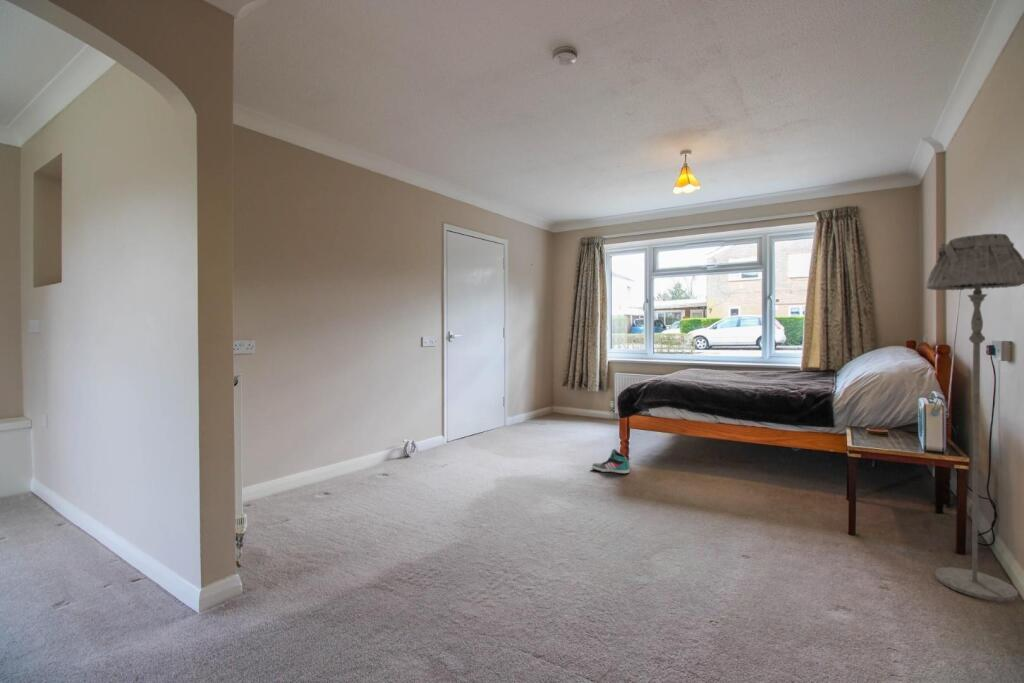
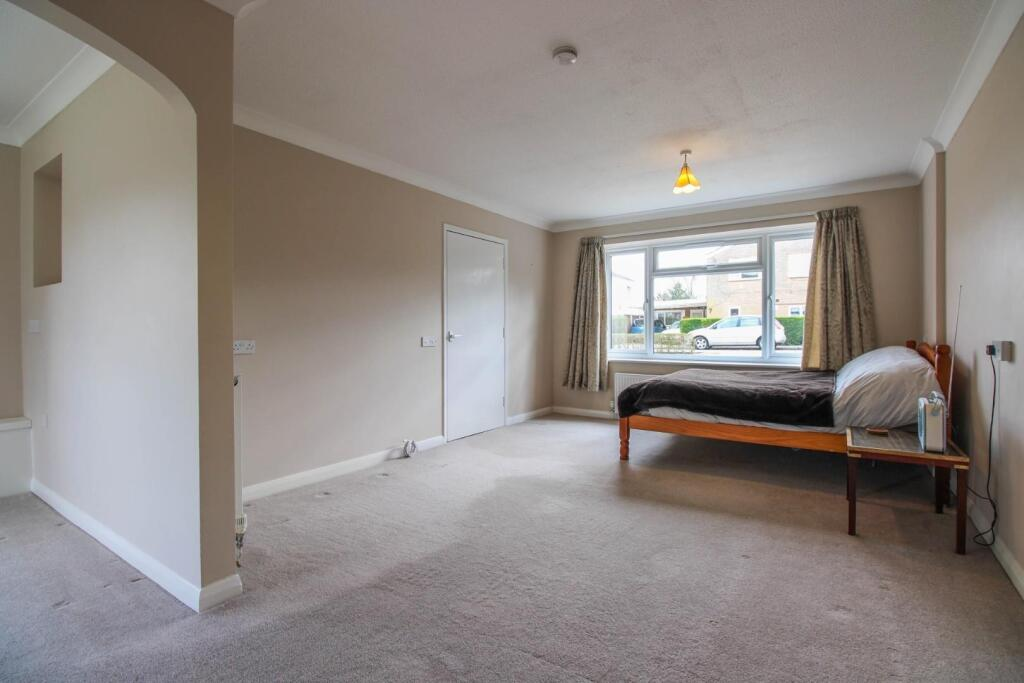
- floor lamp [925,233,1024,602]
- sneaker [591,448,630,475]
